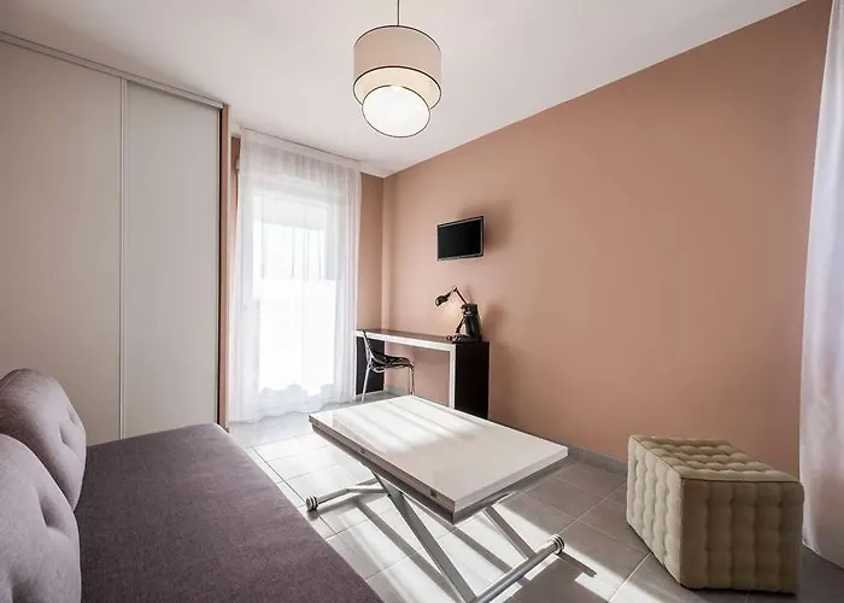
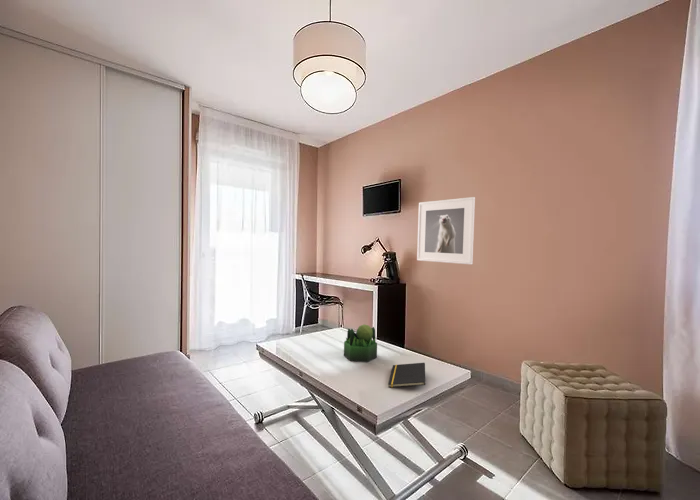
+ notepad [387,362,426,388]
+ plant [343,323,378,363]
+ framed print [416,196,476,265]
